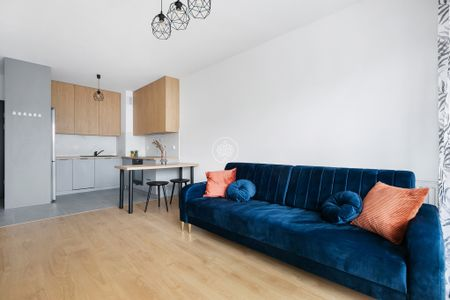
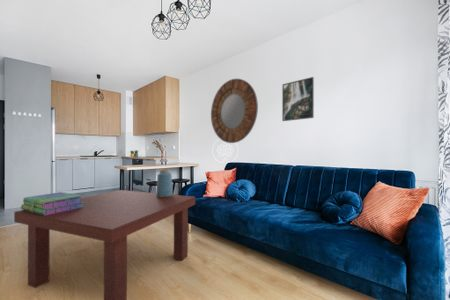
+ stack of books [20,191,84,215]
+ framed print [281,76,315,122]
+ home mirror [210,78,259,144]
+ vase [155,169,174,197]
+ coffee table [13,189,196,300]
